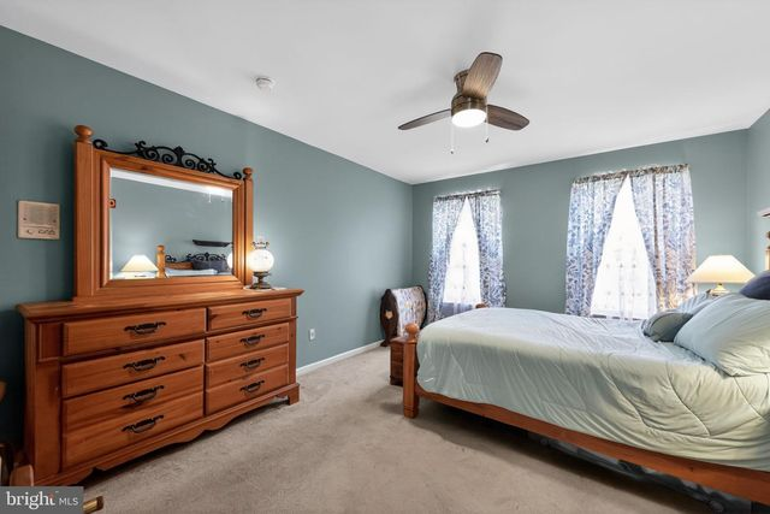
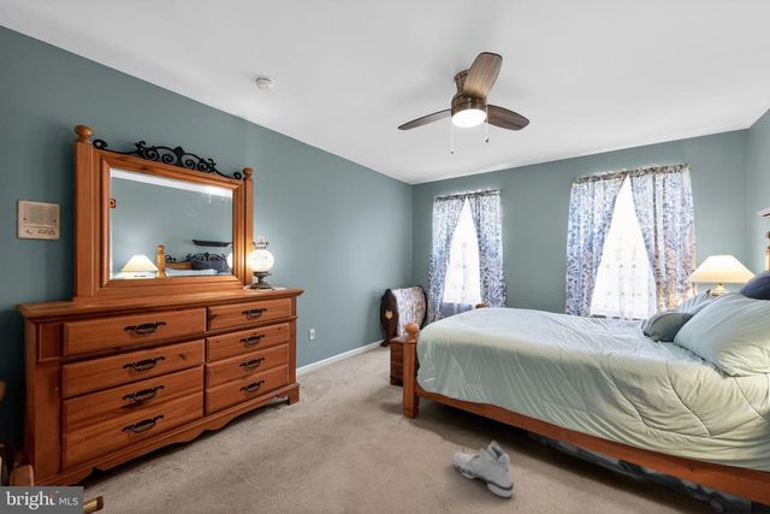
+ sneaker [452,439,515,498]
